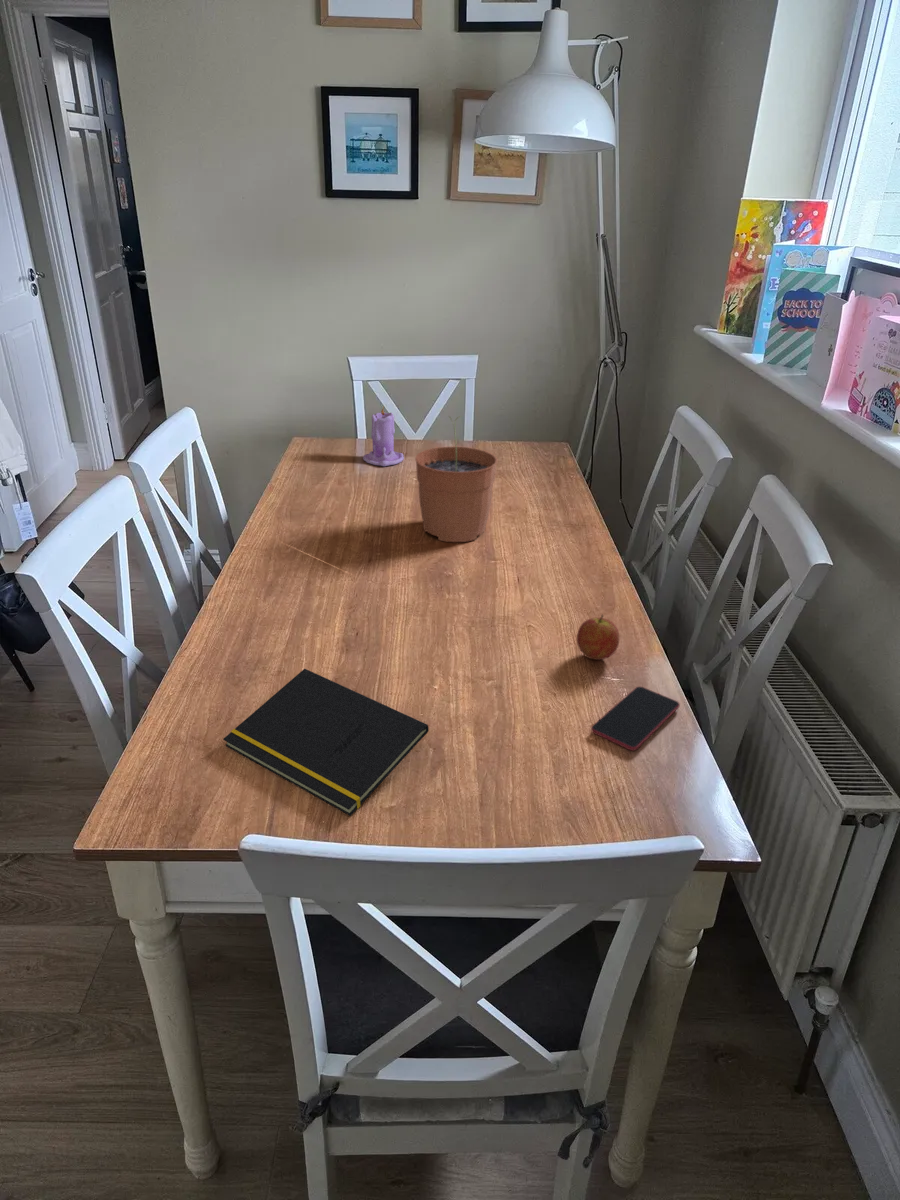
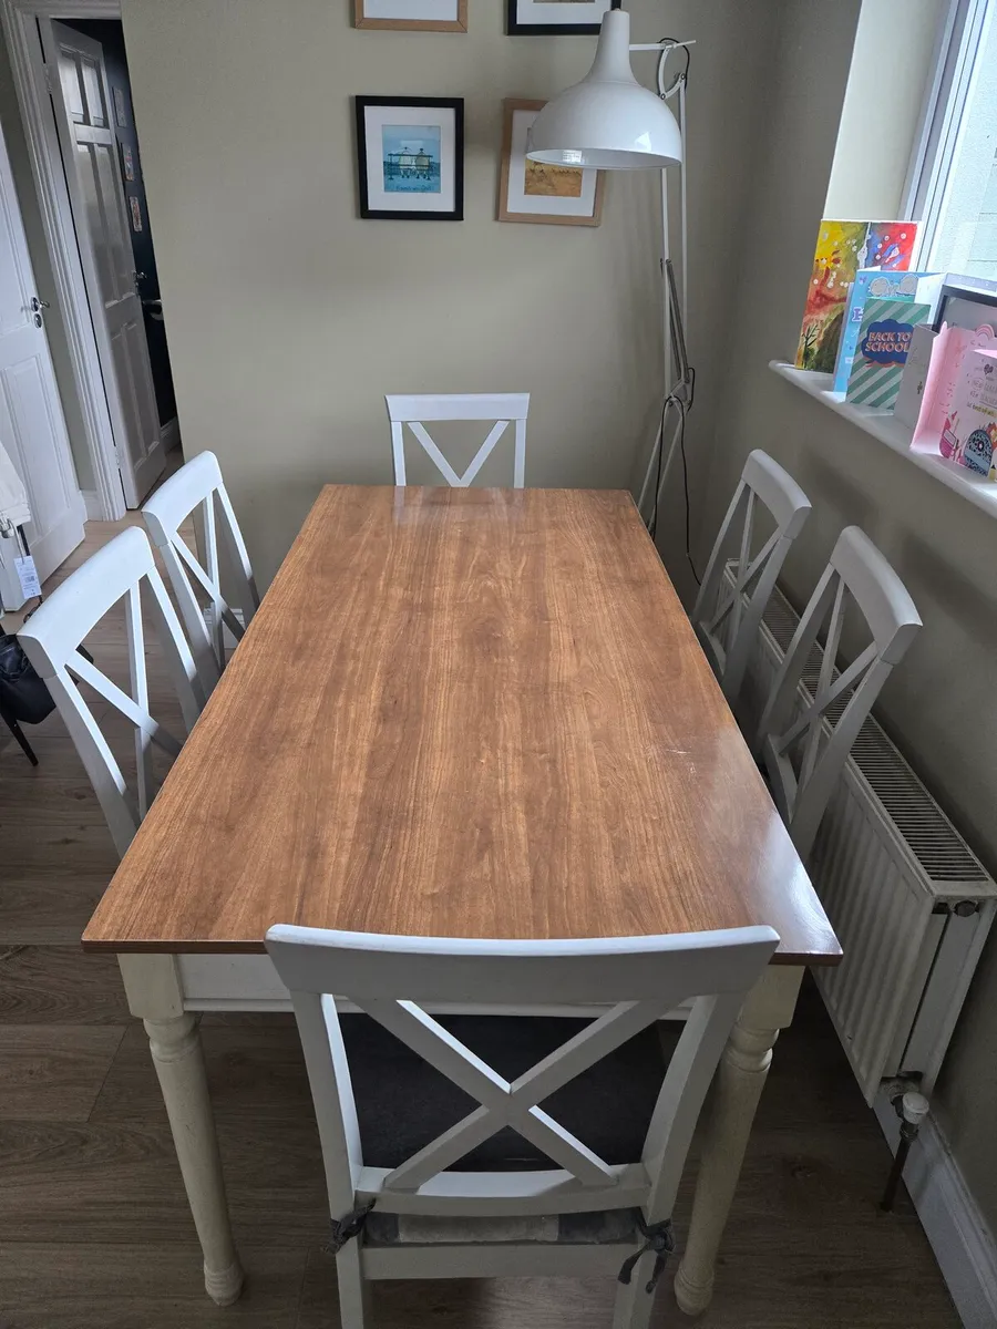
- candle [362,405,405,467]
- plant pot [414,415,499,543]
- smartphone [590,686,681,751]
- notepad [222,668,430,817]
- fruit [576,614,620,661]
